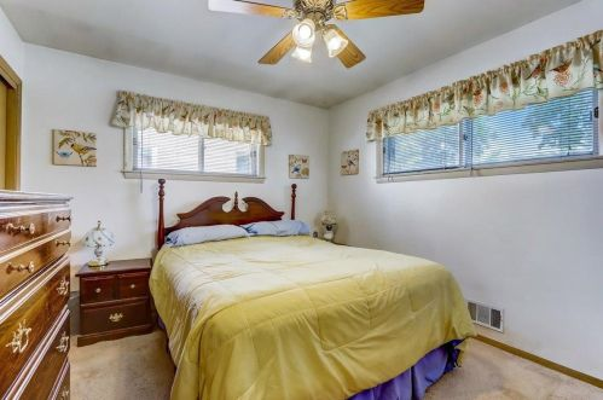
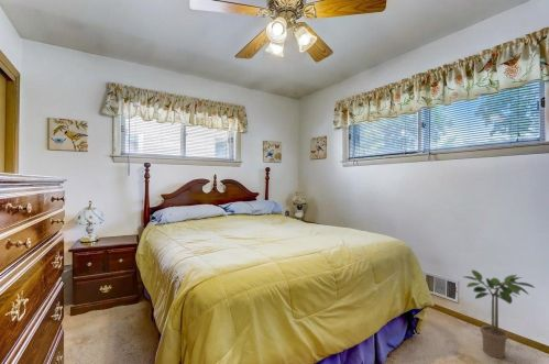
+ potted plant [463,268,536,360]
